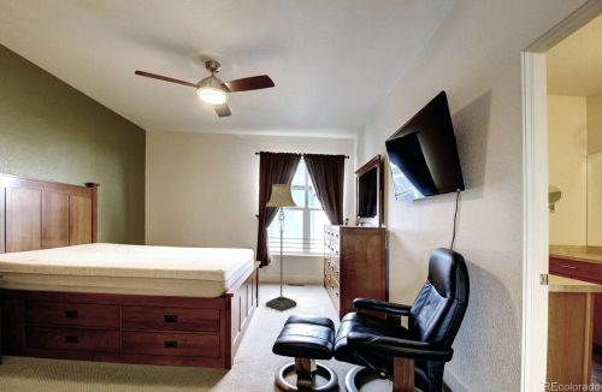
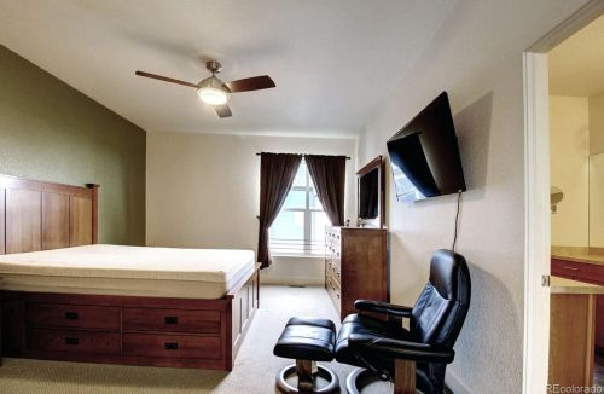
- floor lamp [265,183,299,313]
